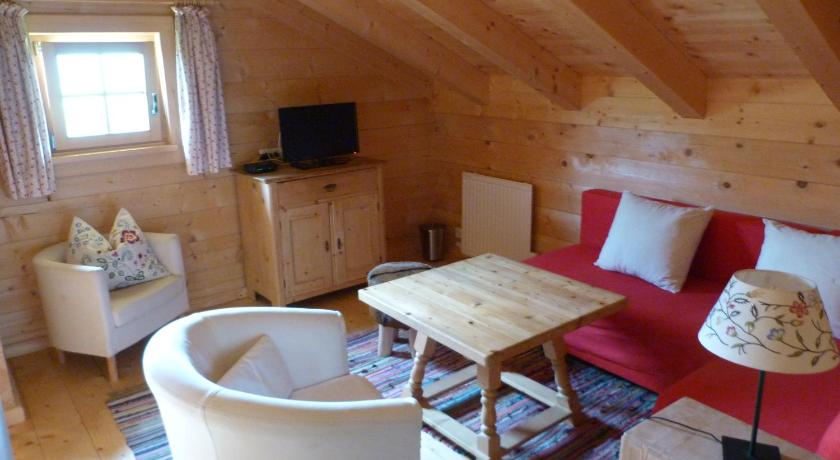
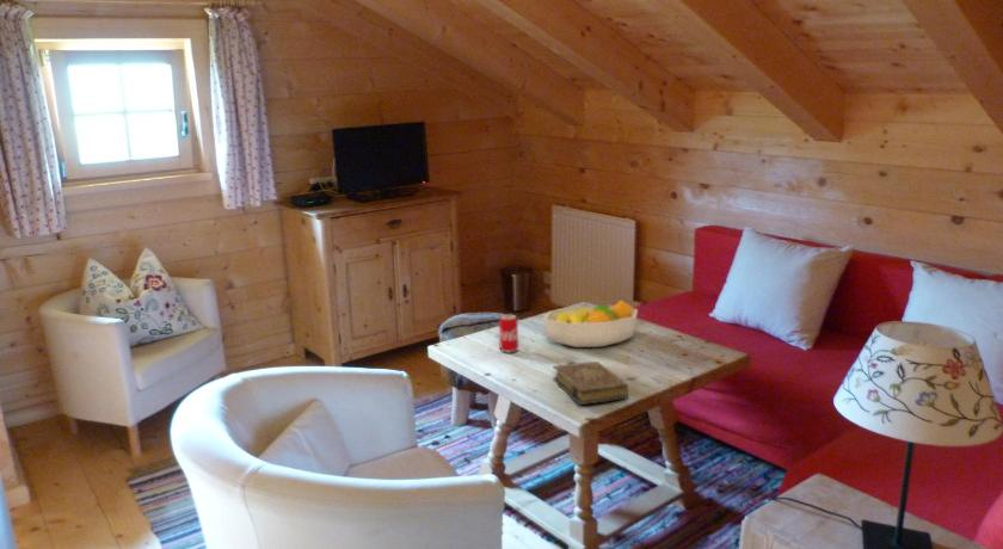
+ book [552,360,629,406]
+ fruit bowl [542,298,639,348]
+ beverage can [498,314,519,353]
